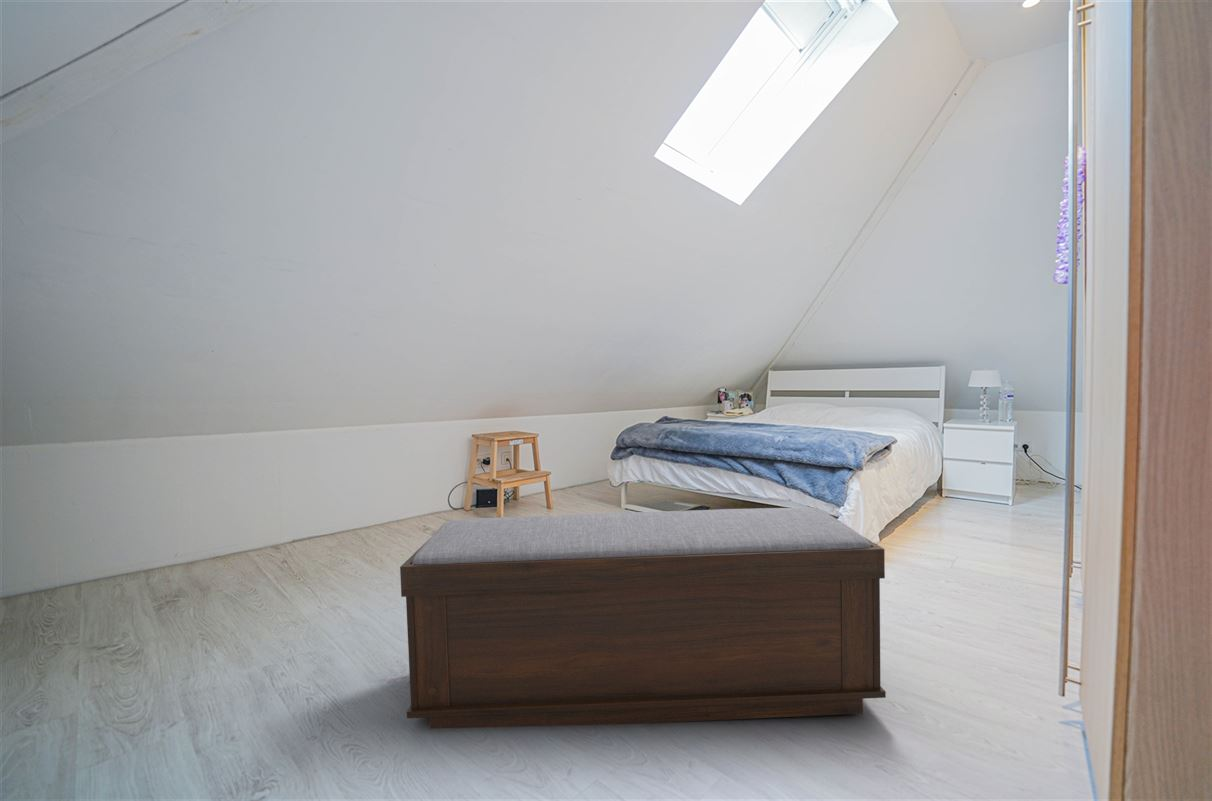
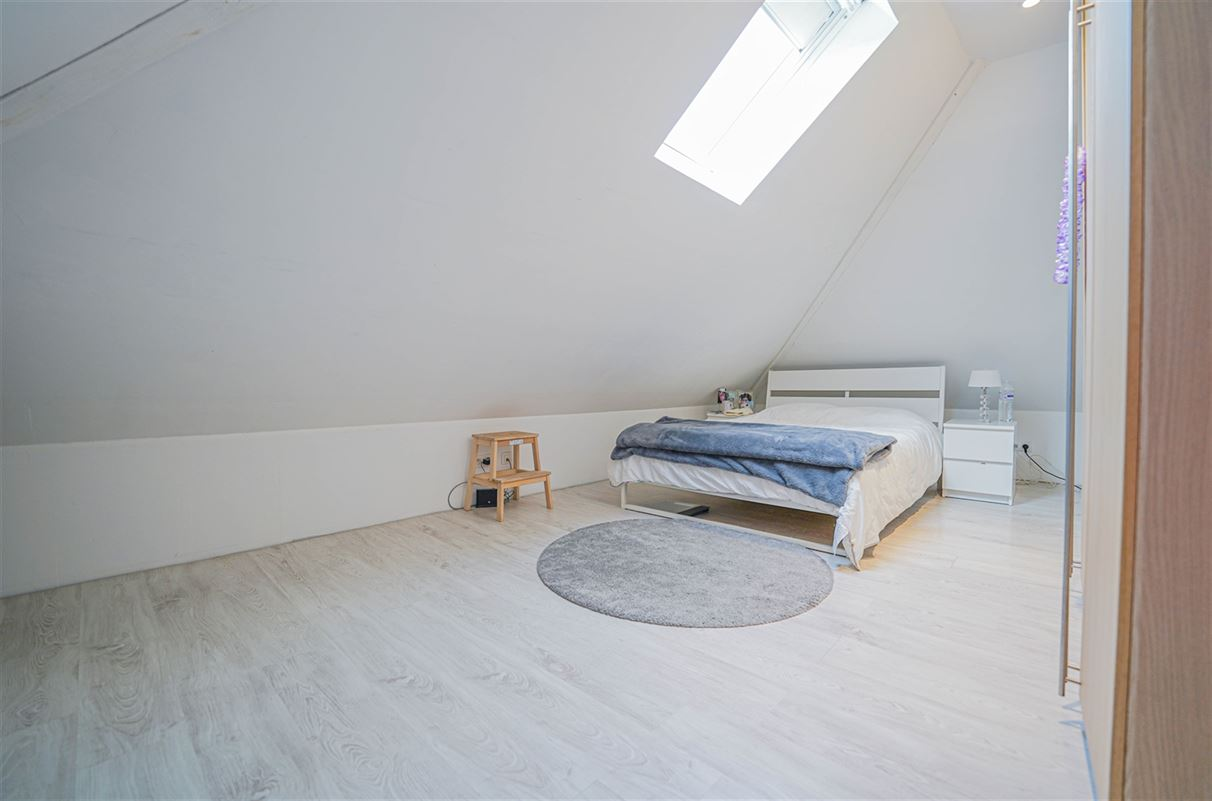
- bench [399,507,887,729]
